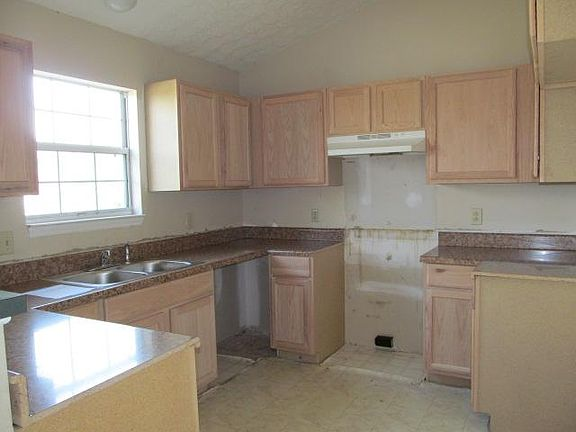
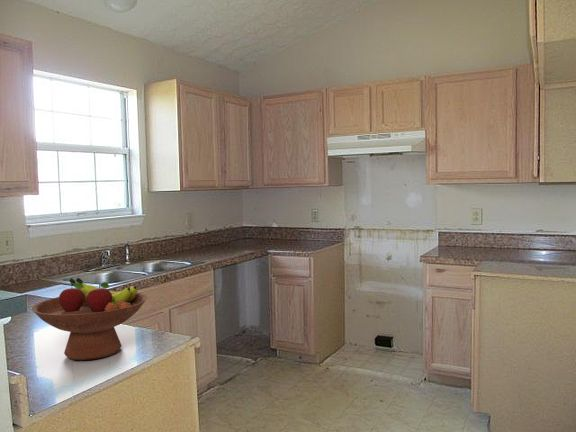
+ fruit bowl [30,277,148,361]
